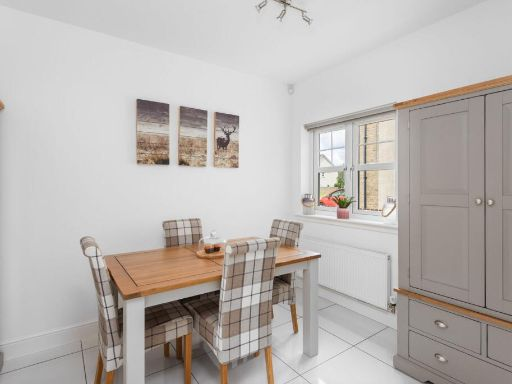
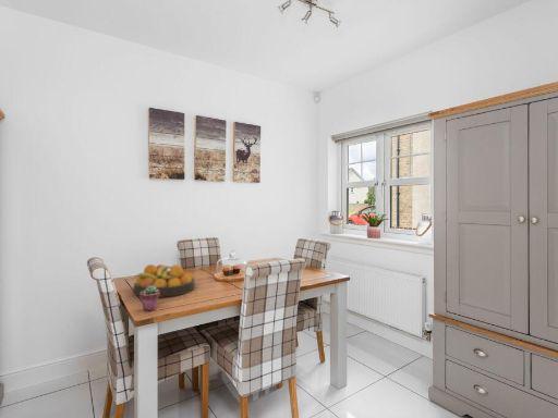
+ fruit bowl [133,263,195,298]
+ potted succulent [140,285,159,311]
